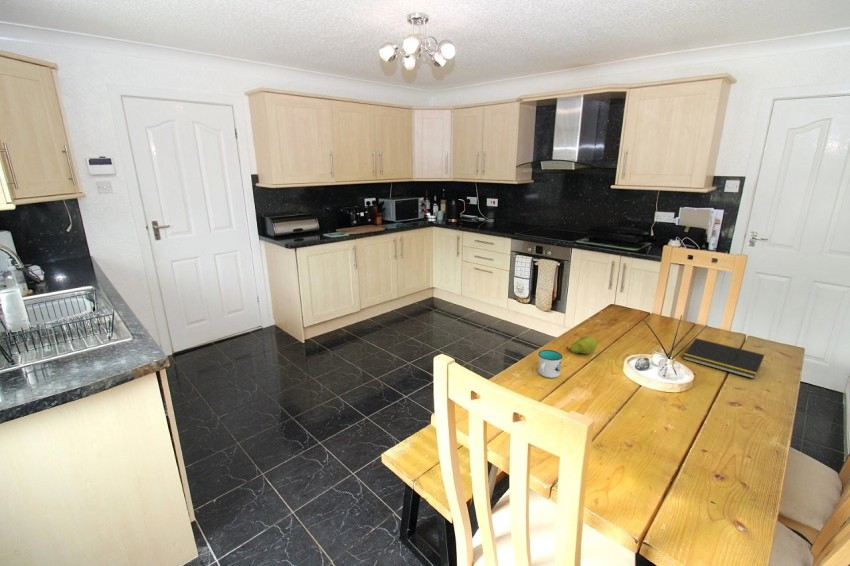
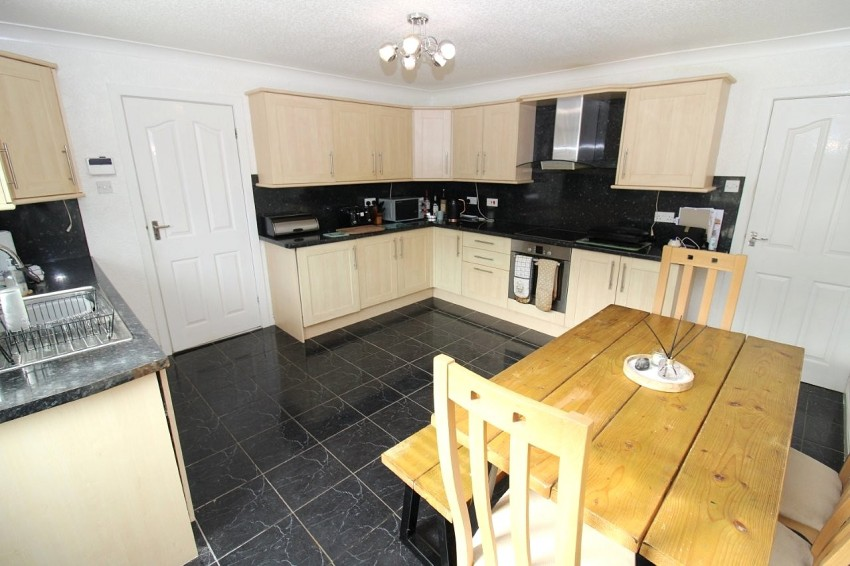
- fruit [566,336,599,355]
- mug [537,349,564,379]
- notepad [682,337,765,380]
